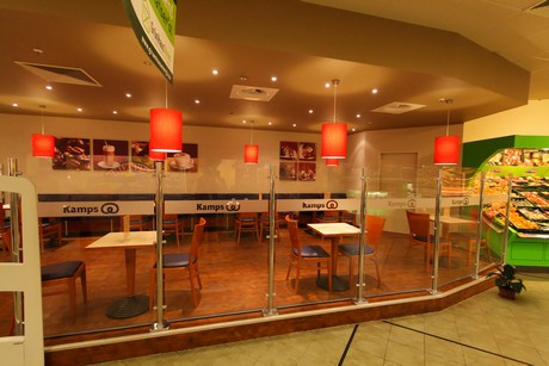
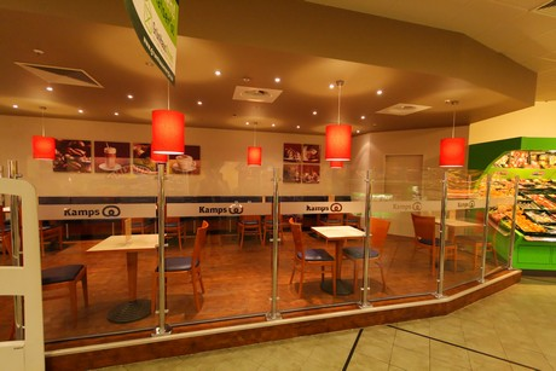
- potted plant [483,262,528,302]
